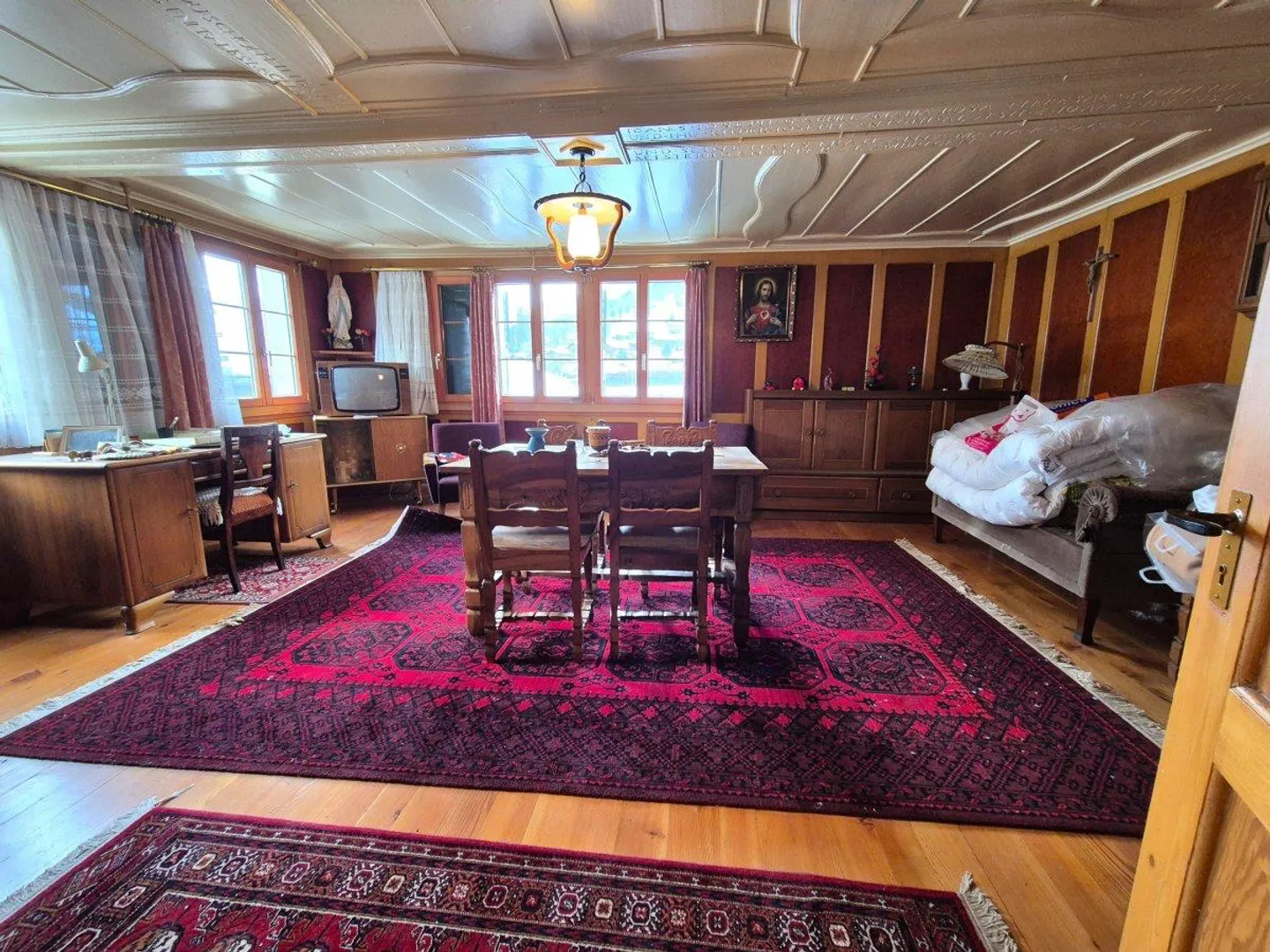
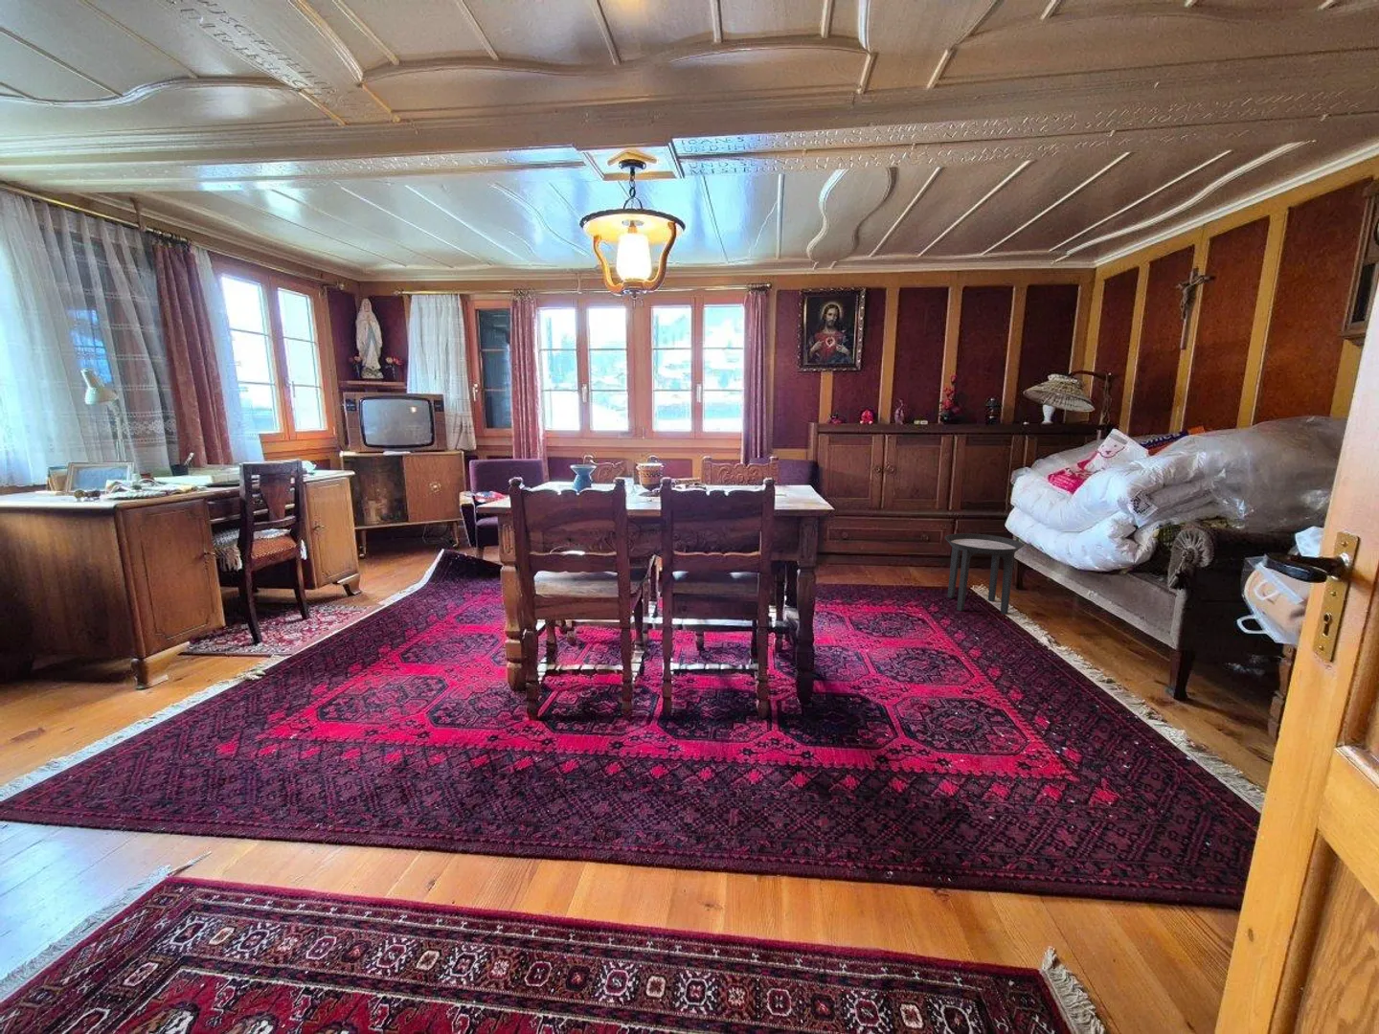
+ side table [945,532,1025,616]
